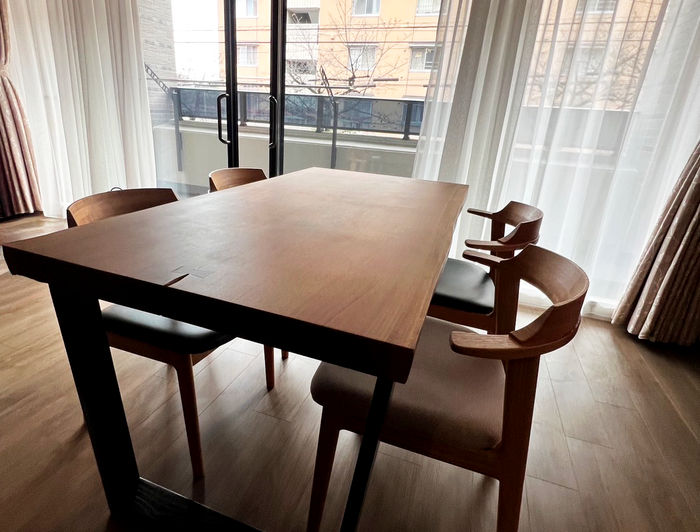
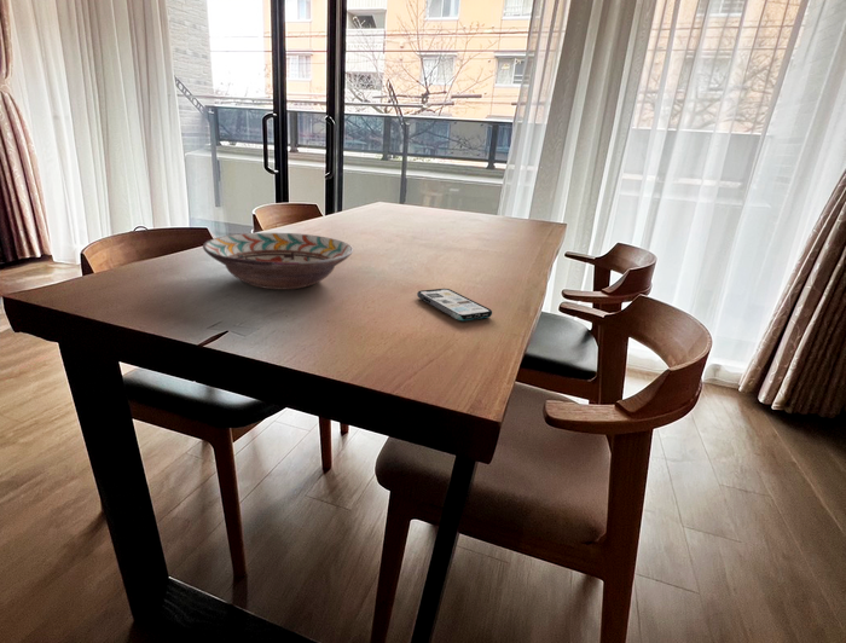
+ decorative bowl [202,232,354,290]
+ phone case [416,288,493,322]
